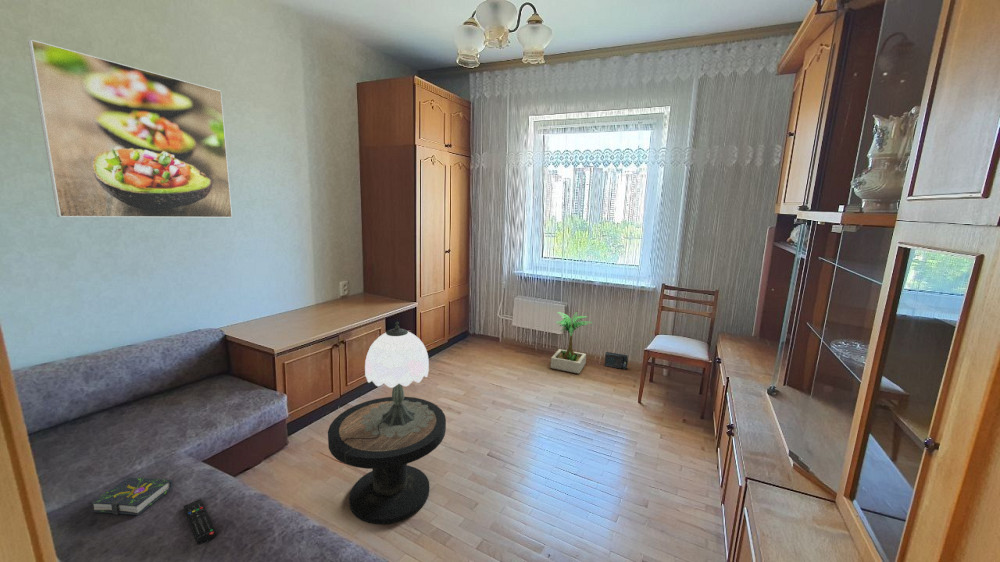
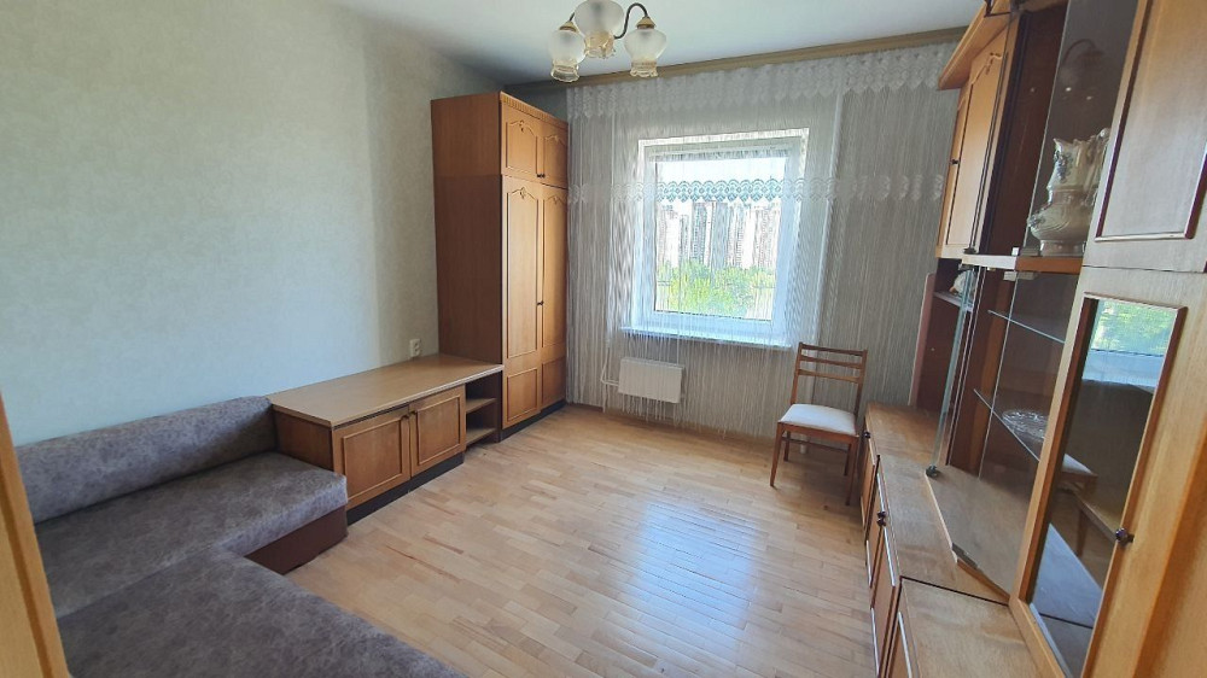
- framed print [27,38,233,218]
- potted plant [550,311,593,375]
- table lamp [343,321,434,442]
- book [90,476,174,516]
- side table [327,396,447,525]
- remote control [183,498,217,545]
- speaker [604,351,629,370]
